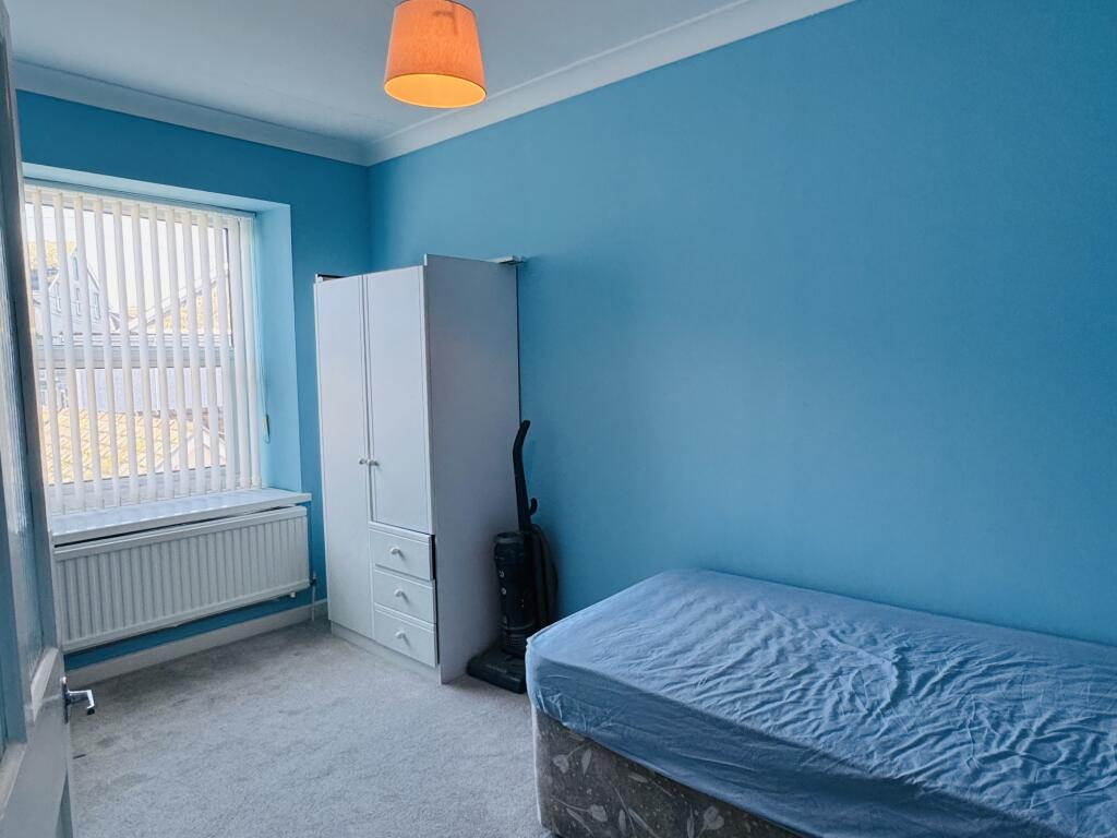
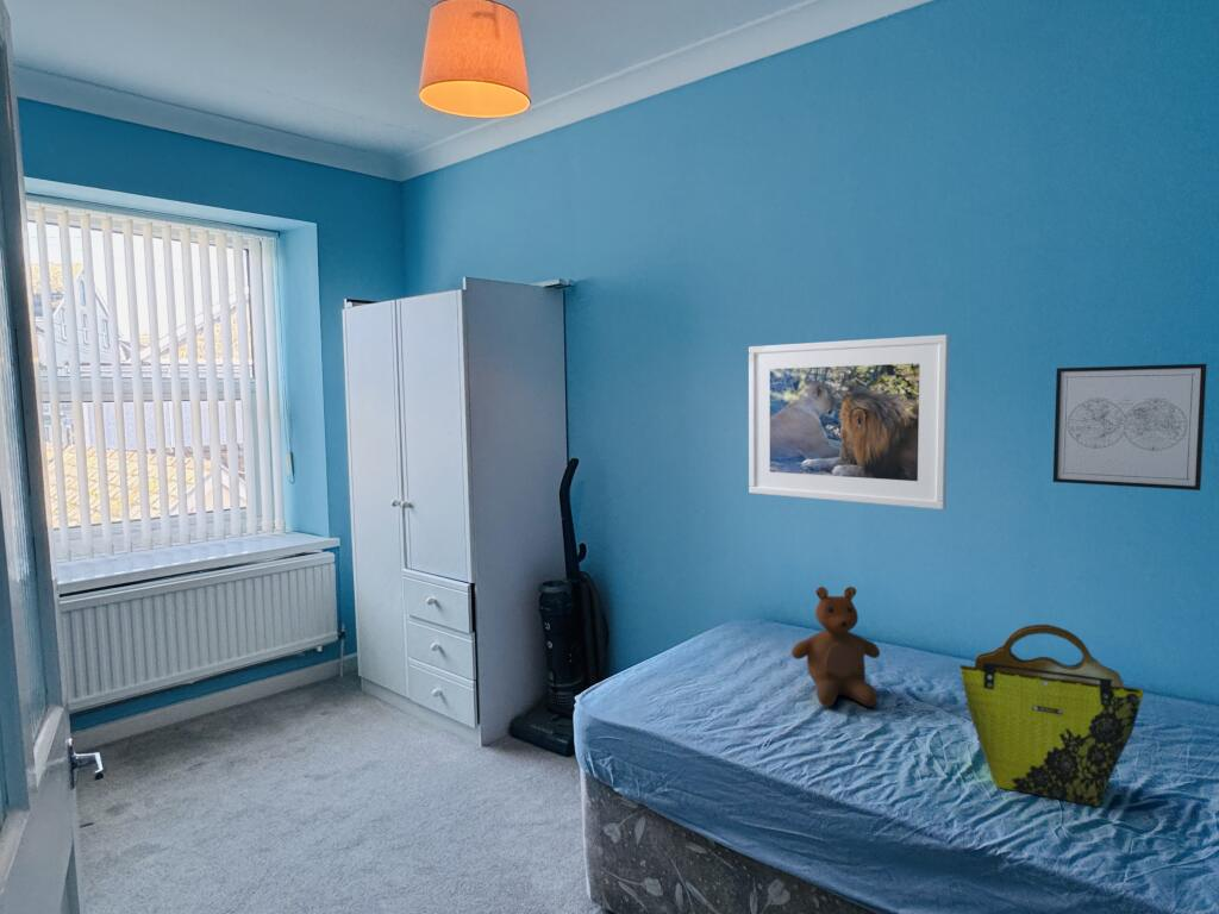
+ teddy bear [790,586,881,708]
+ wall art [1052,363,1208,492]
+ tote bag [958,624,1145,808]
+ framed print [748,333,951,511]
